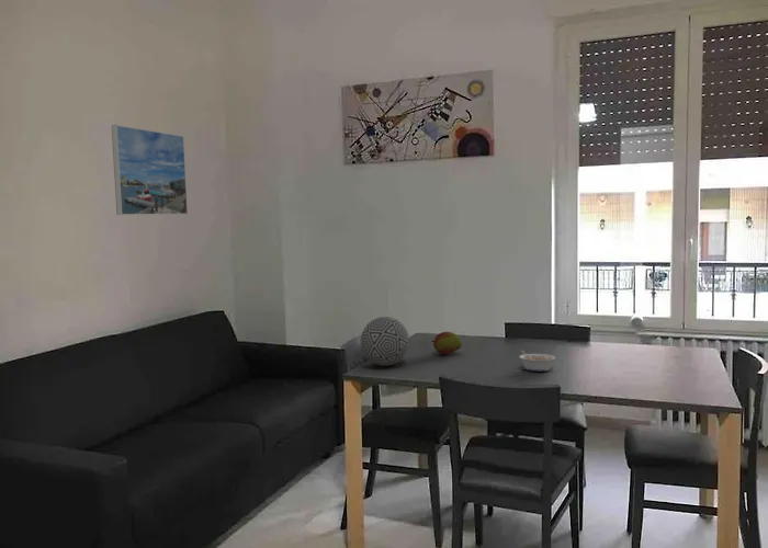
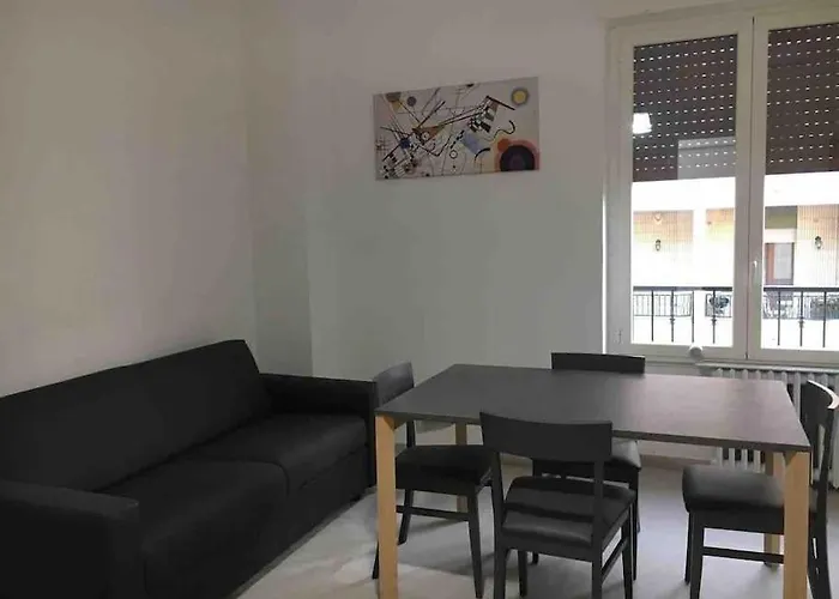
- legume [518,350,556,373]
- decorative ball [360,316,410,367]
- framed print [111,124,189,216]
- fruit [430,331,463,355]
